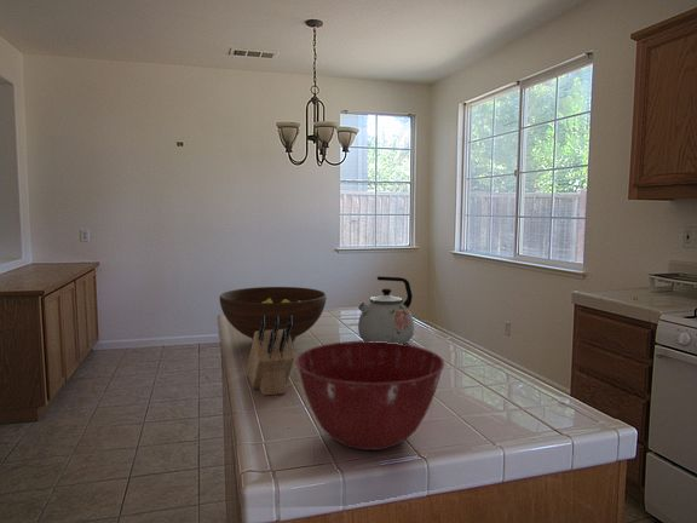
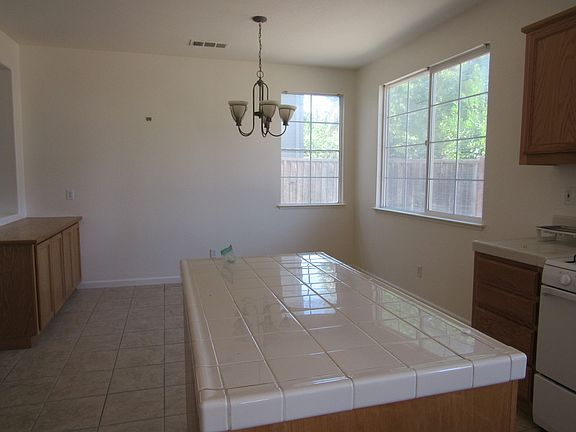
- knife block [246,316,295,397]
- mixing bowl [294,340,445,452]
- kettle [357,275,415,344]
- fruit bowl [219,286,328,344]
